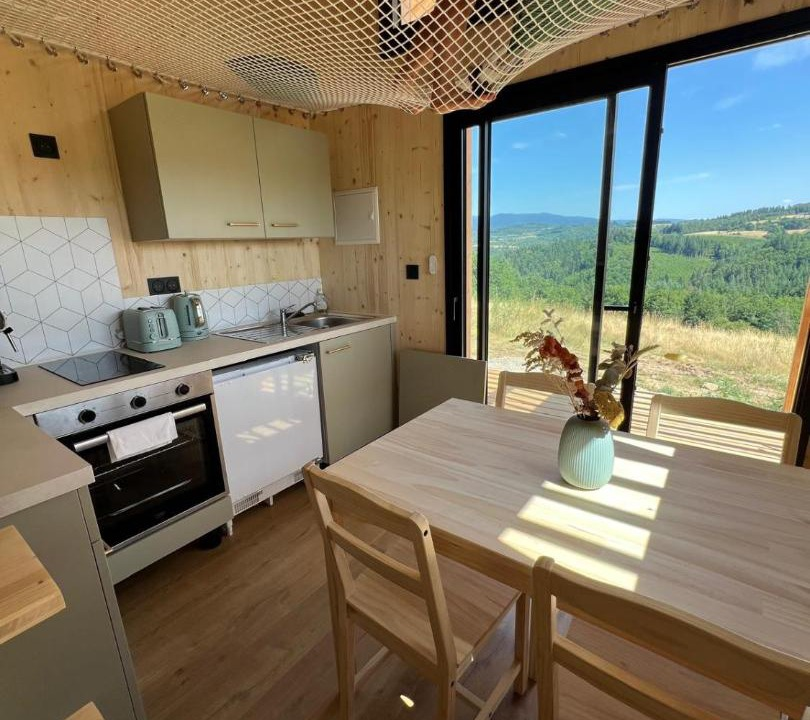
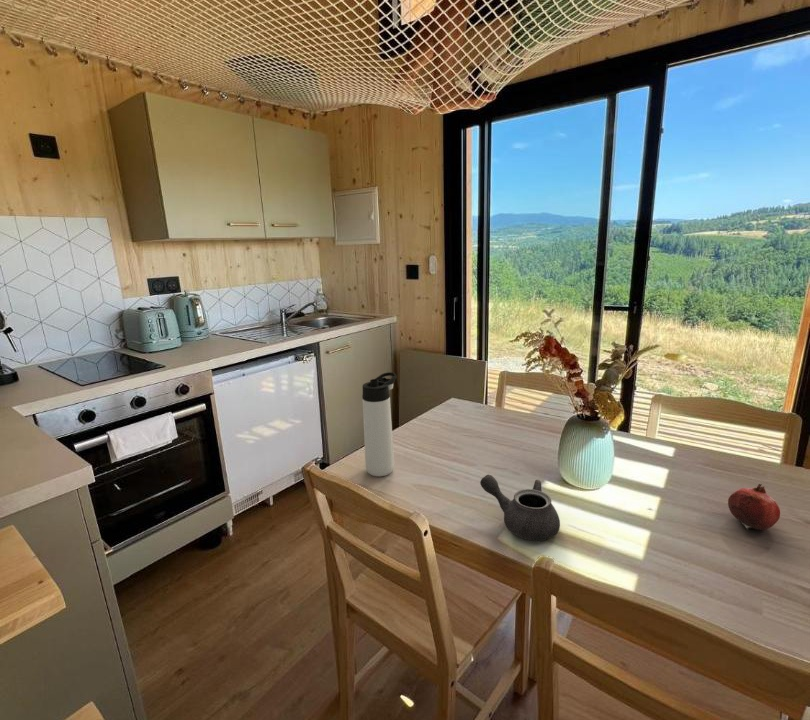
+ teapot [479,474,561,541]
+ thermos bottle [361,371,397,477]
+ fruit [727,483,781,531]
